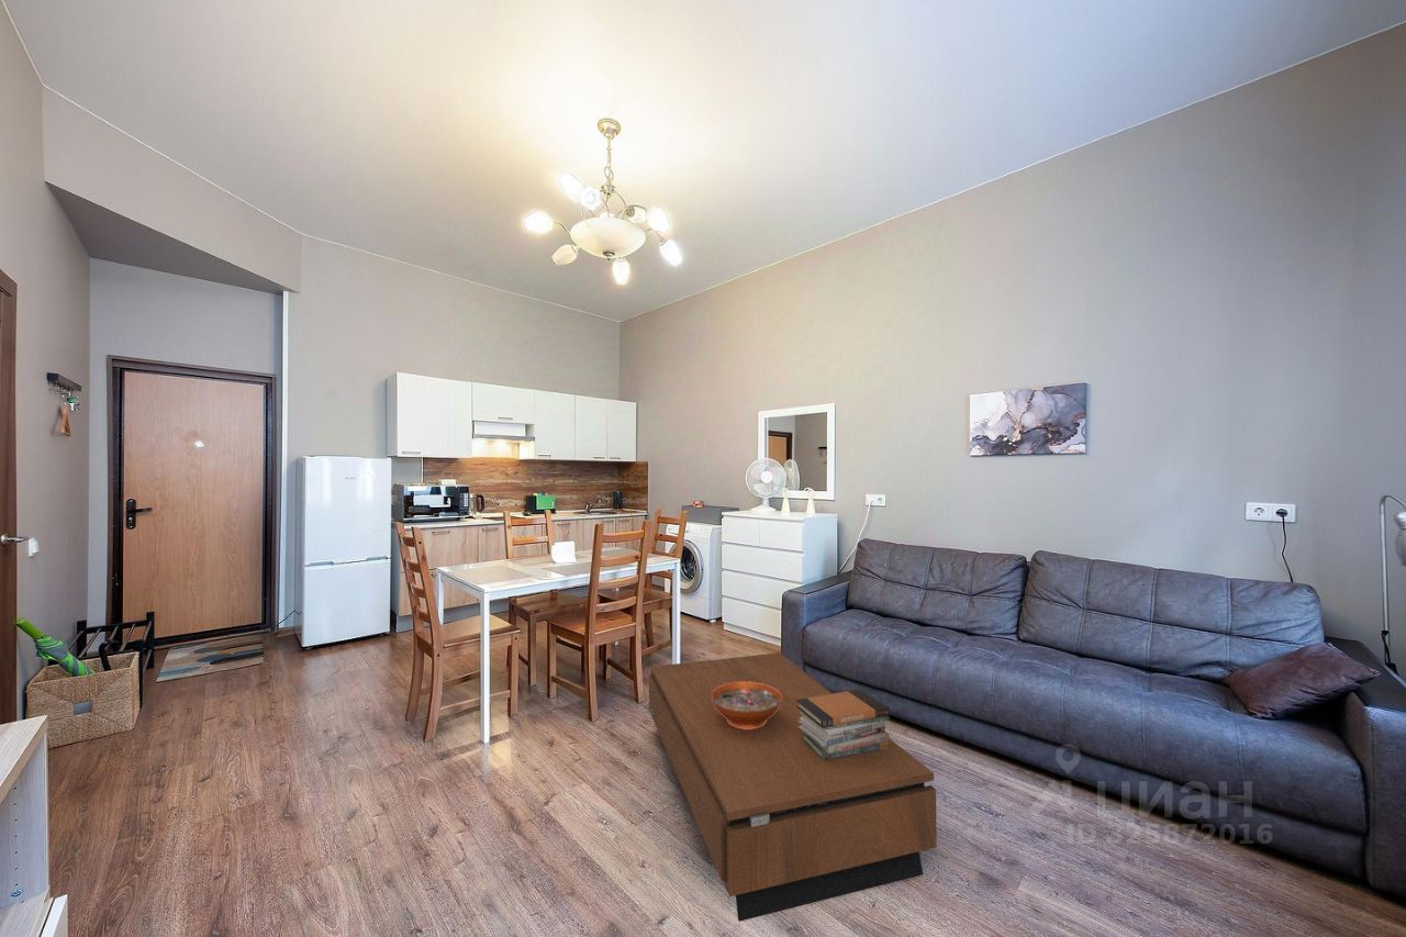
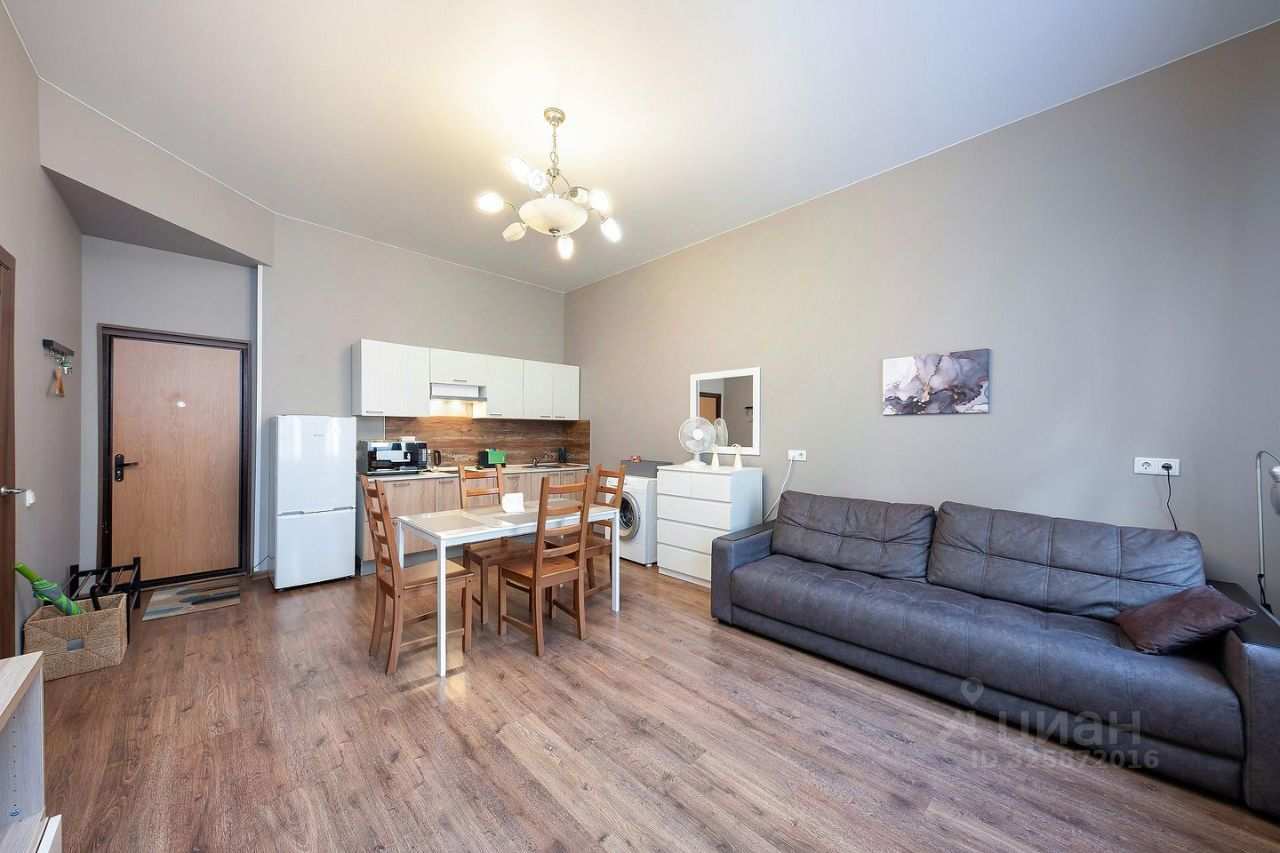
- decorative bowl [712,682,782,729]
- book stack [796,689,891,760]
- coffee table [648,651,938,923]
